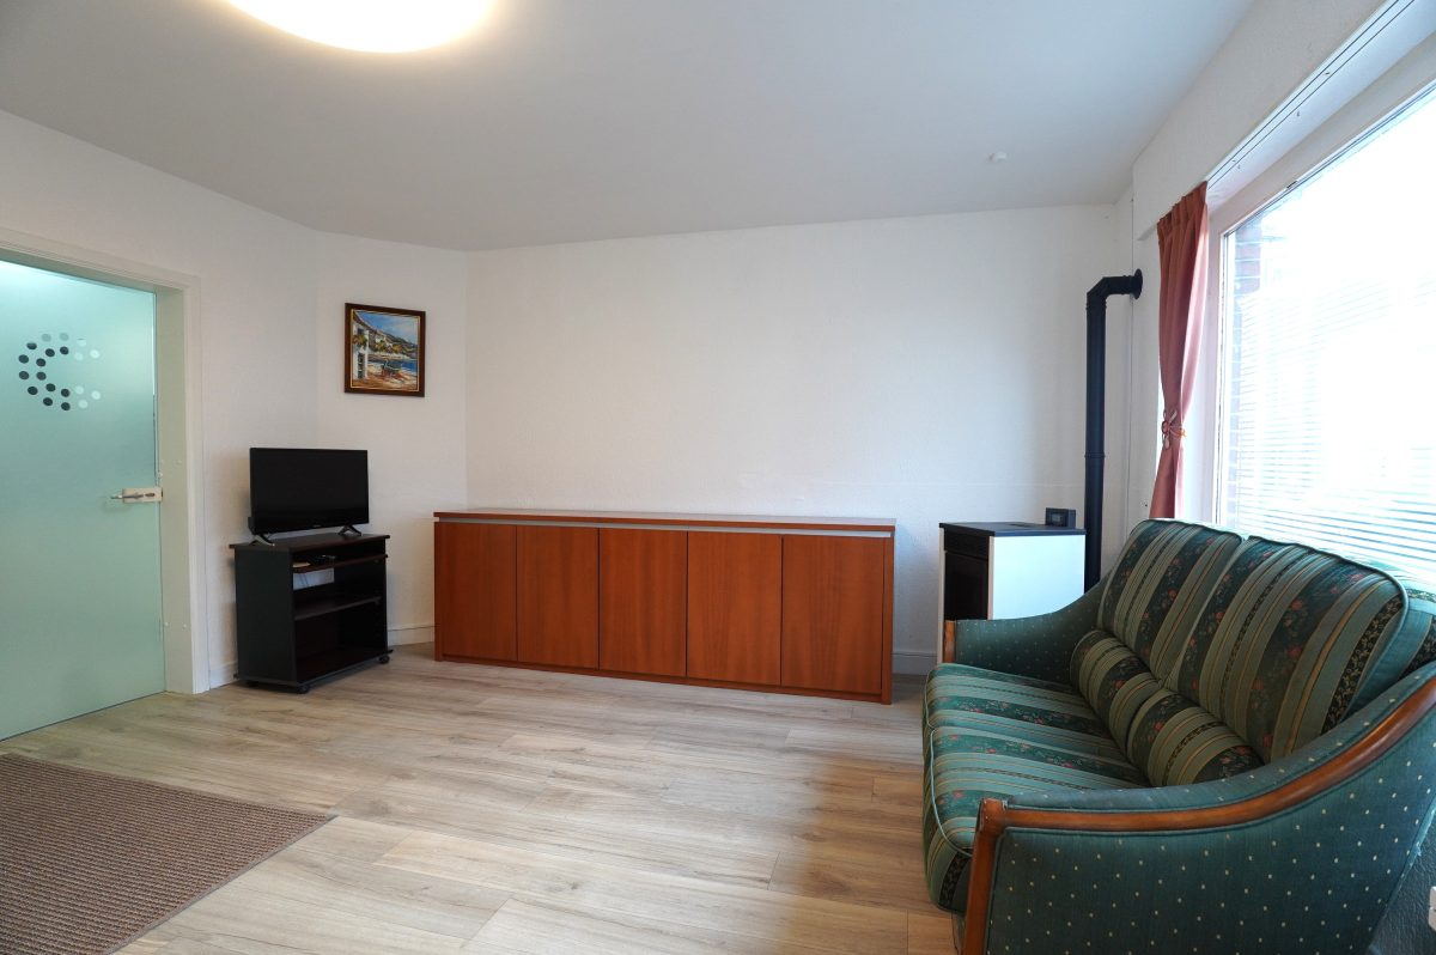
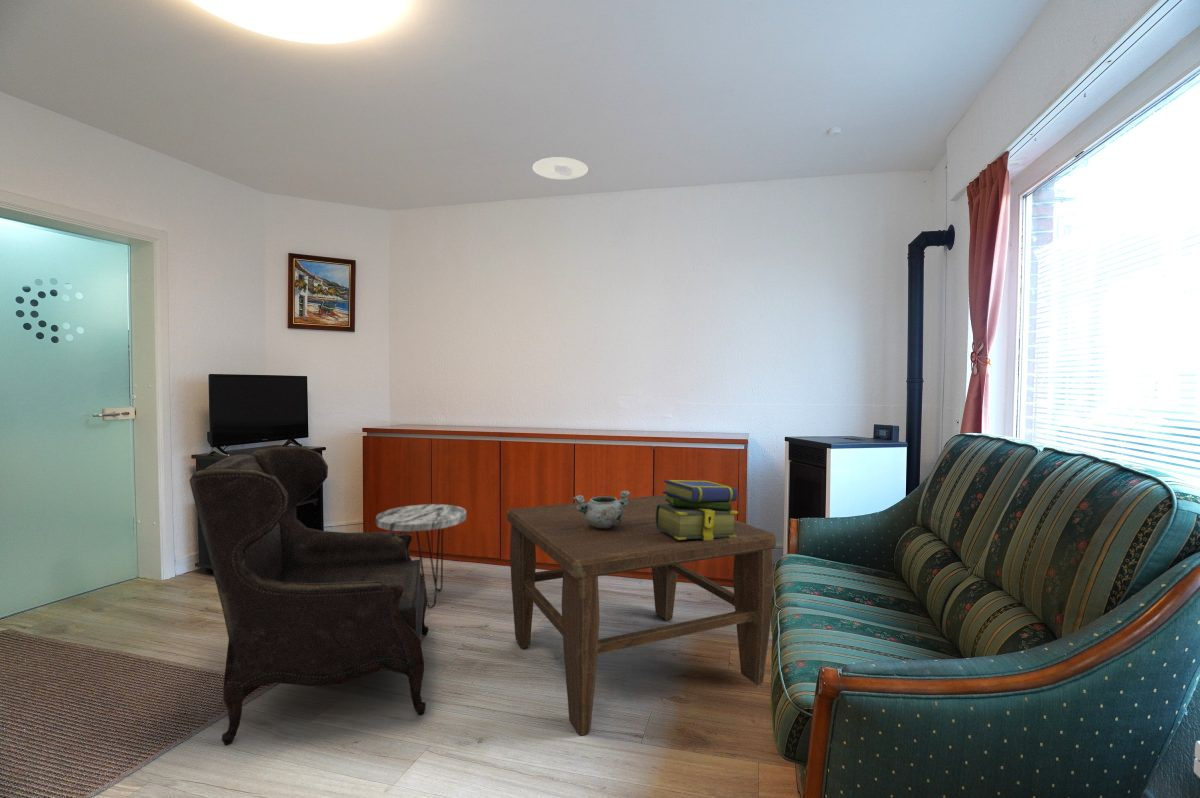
+ coffee table [506,494,777,736]
+ armchair [188,445,429,746]
+ stack of books [656,479,739,541]
+ decorative bowl [572,489,631,529]
+ recessed light [532,156,589,180]
+ side table [375,503,467,609]
